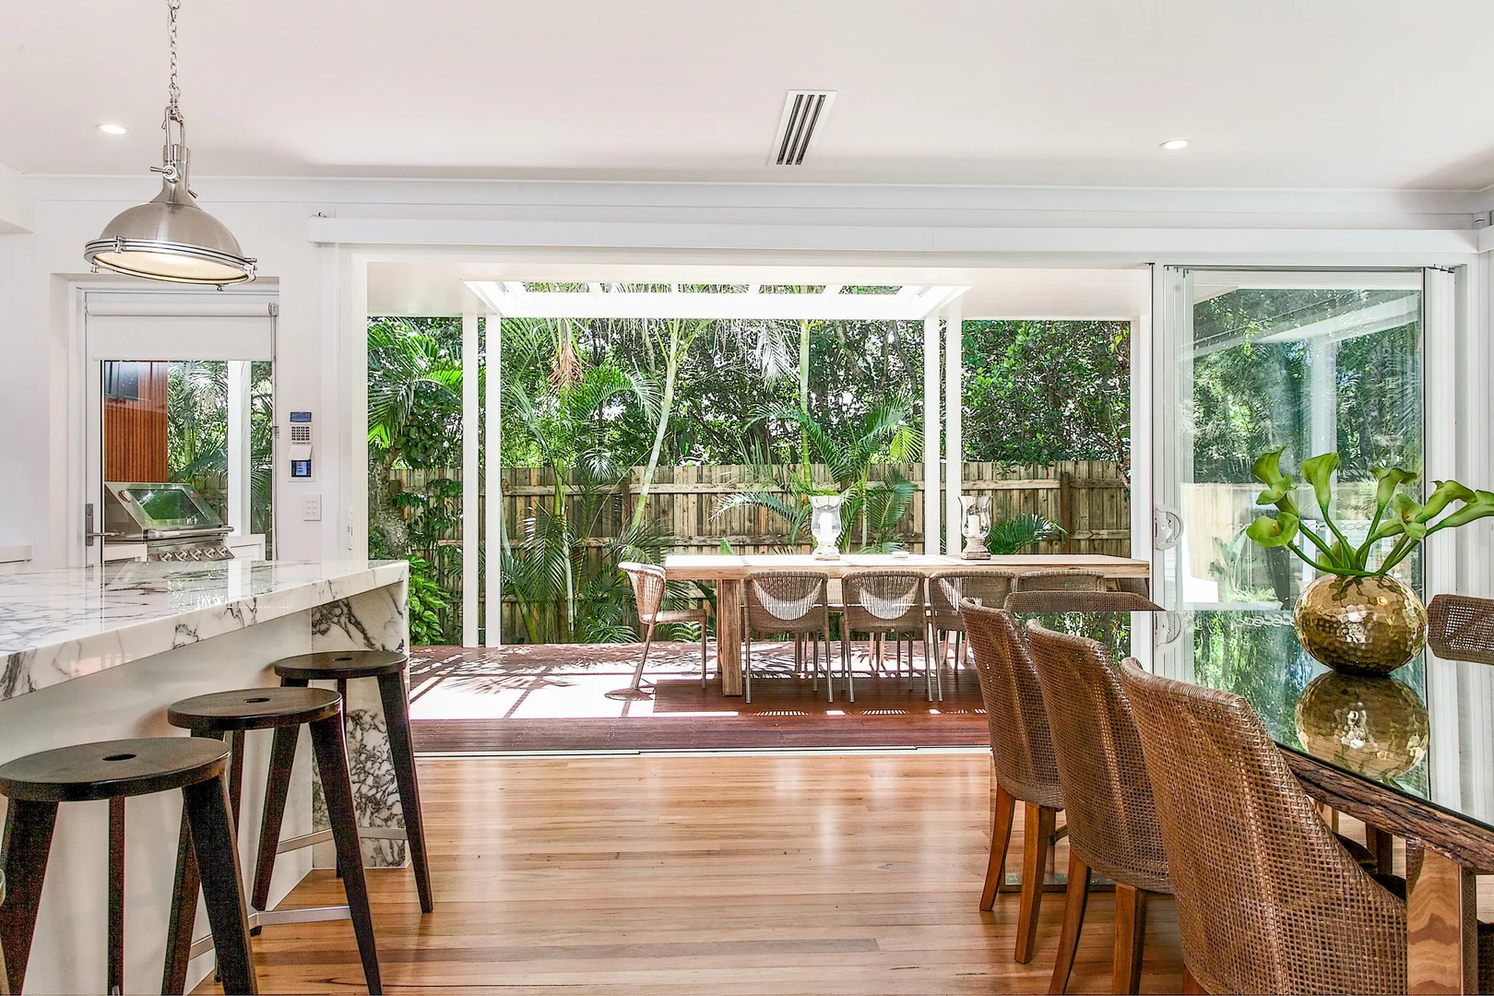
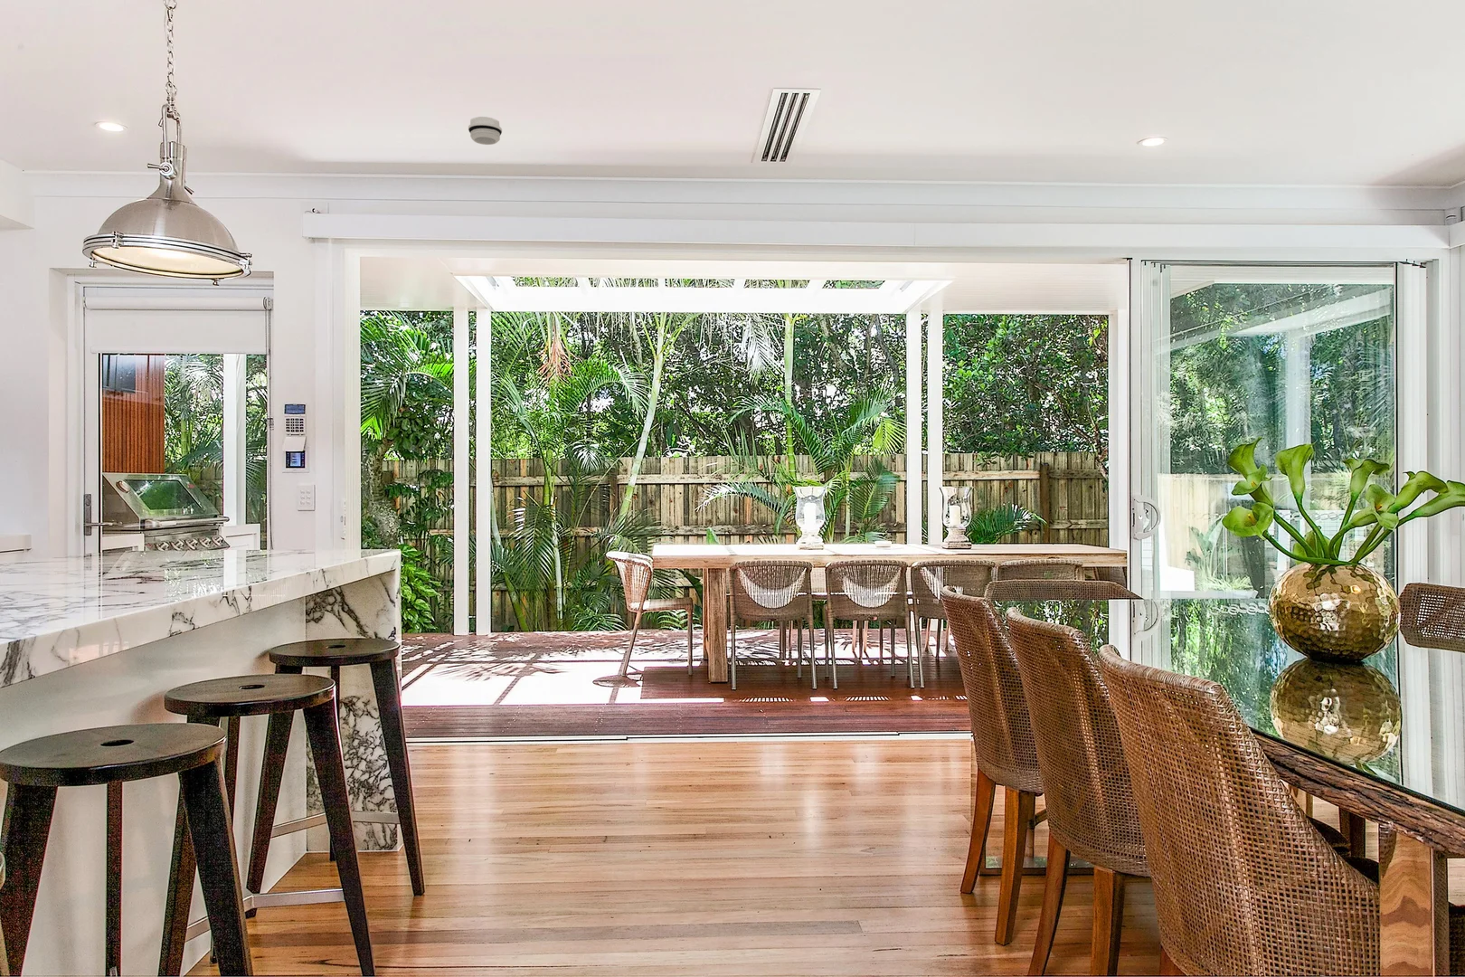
+ smoke detector [468,116,503,146]
